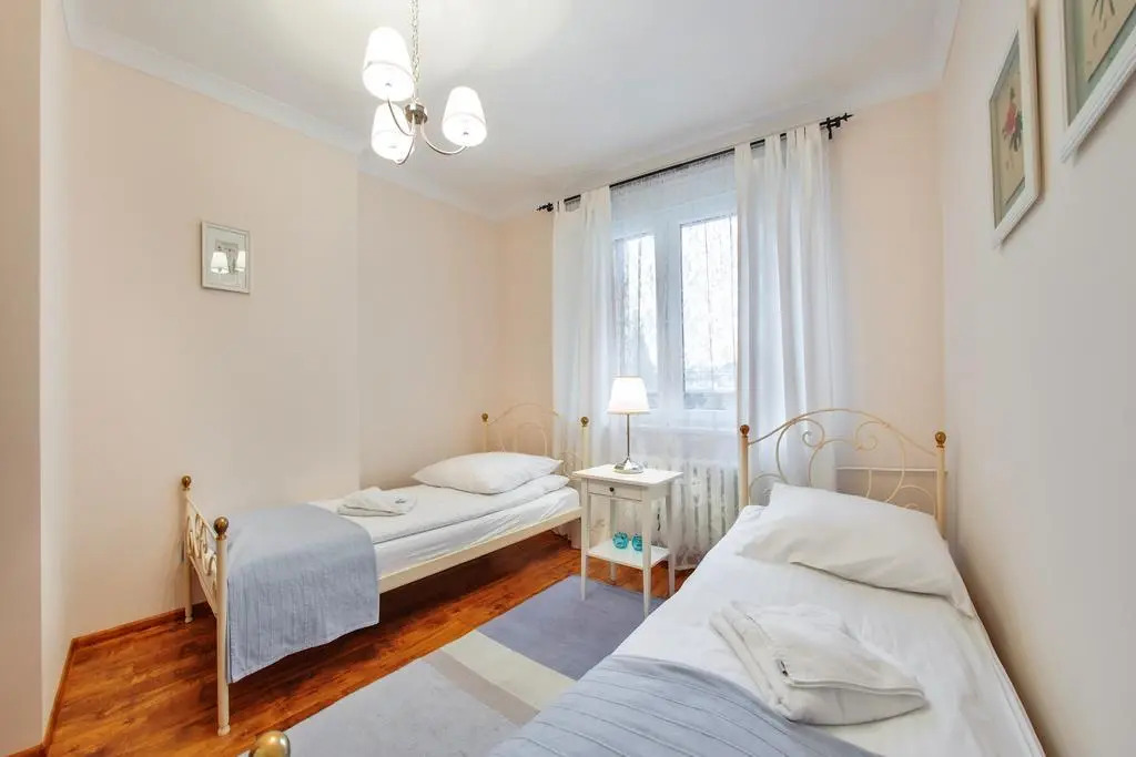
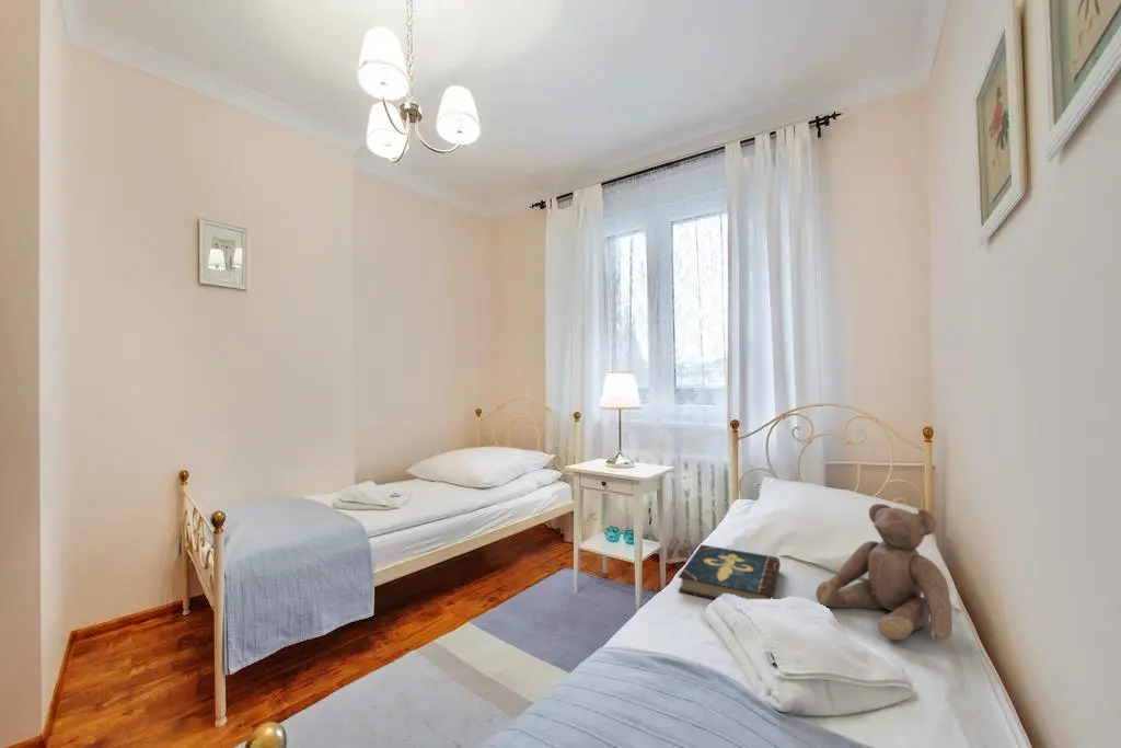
+ teddy bear [816,503,954,642]
+ book [678,543,782,600]
